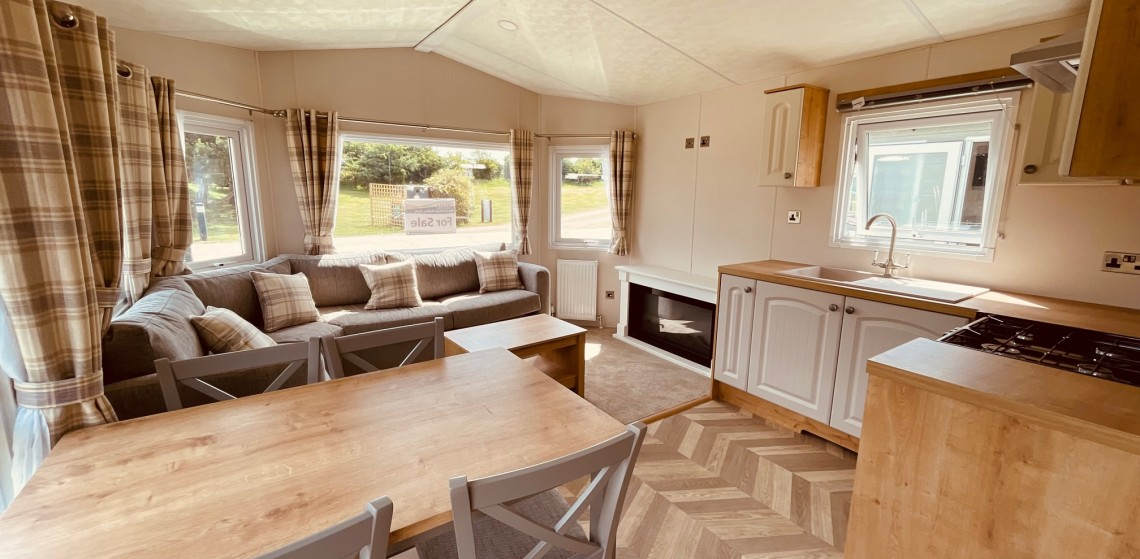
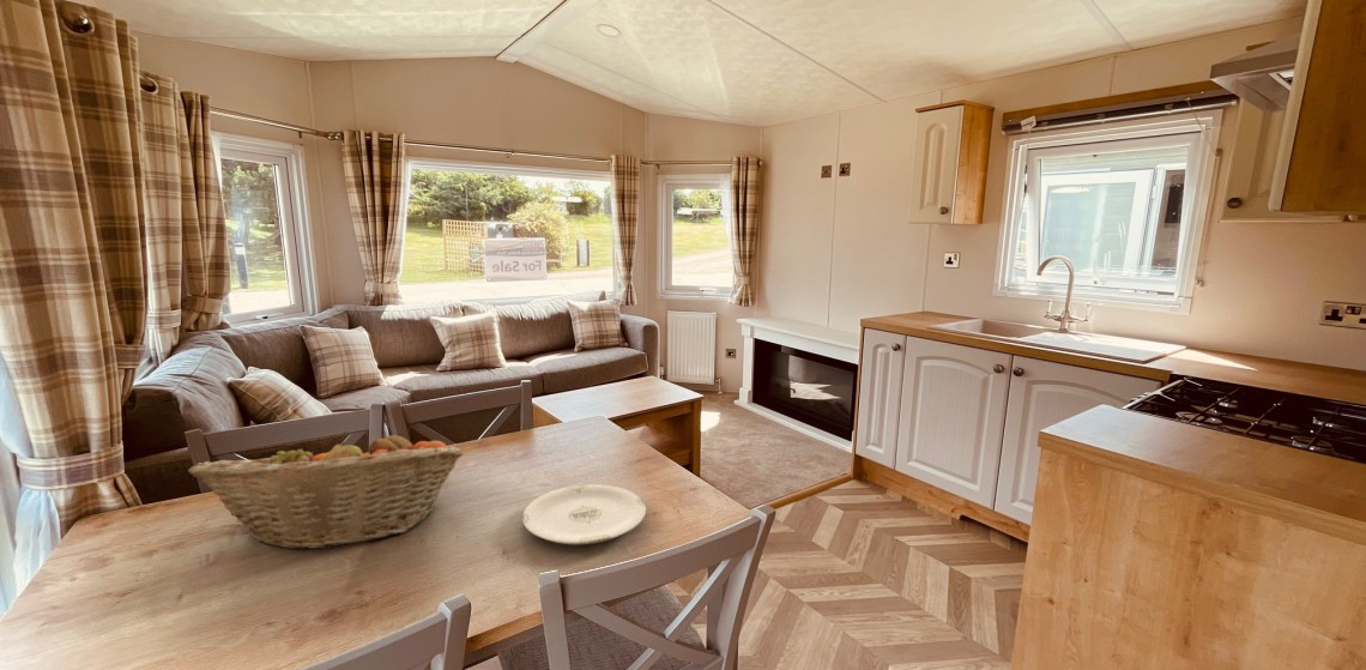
+ plate [521,484,647,545]
+ fruit basket [187,430,465,550]
